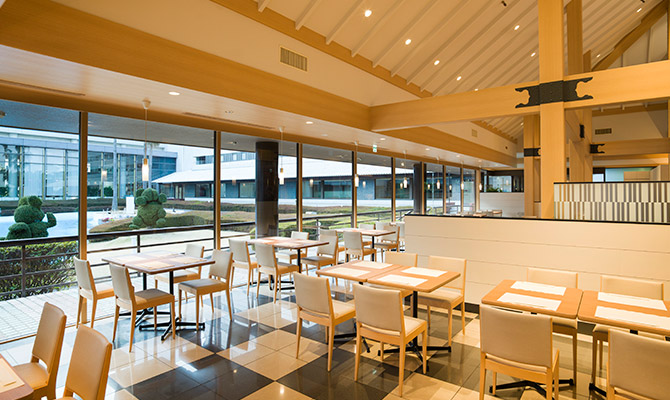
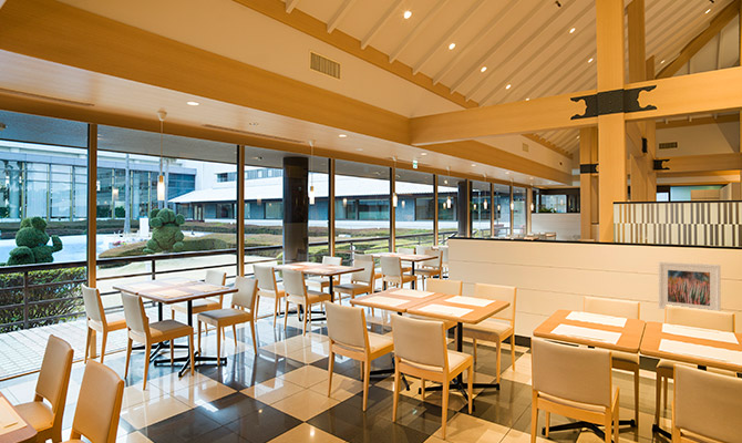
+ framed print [658,261,722,311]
